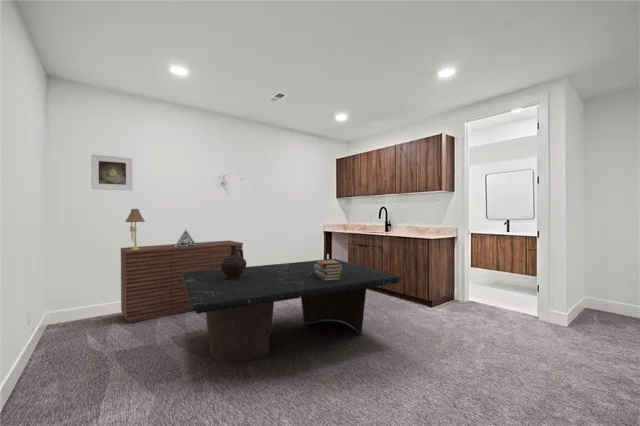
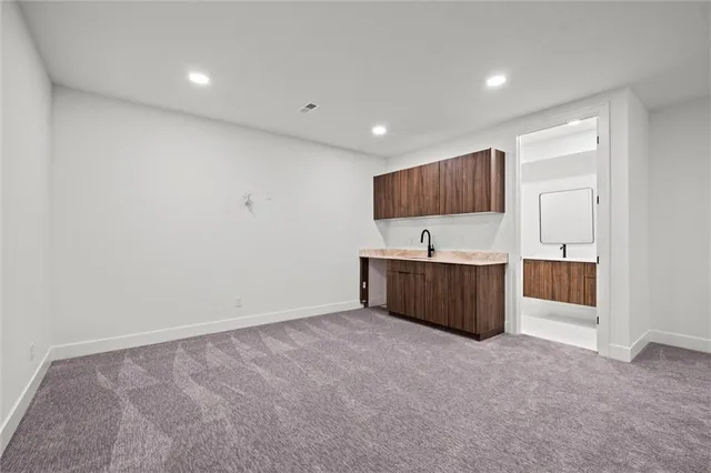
- book stack [314,258,343,281]
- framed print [90,153,134,192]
- sideboard [119,240,244,324]
- table lamp [124,206,146,250]
- dining table [183,258,404,364]
- decorative sculpture [175,229,196,247]
- ceramic jug [220,245,247,279]
